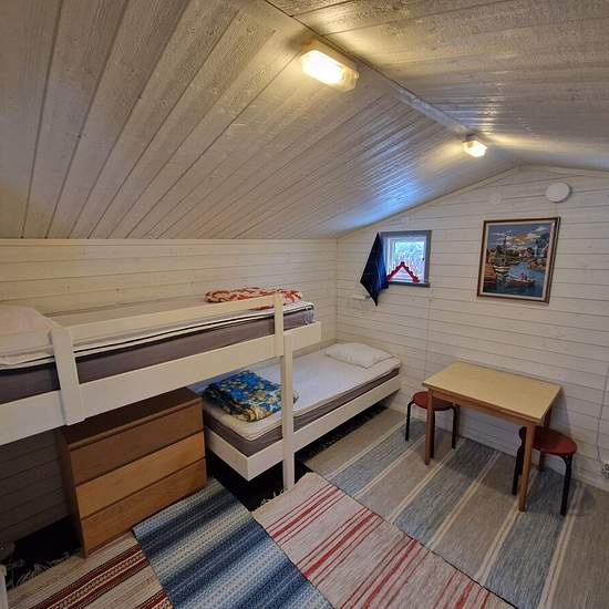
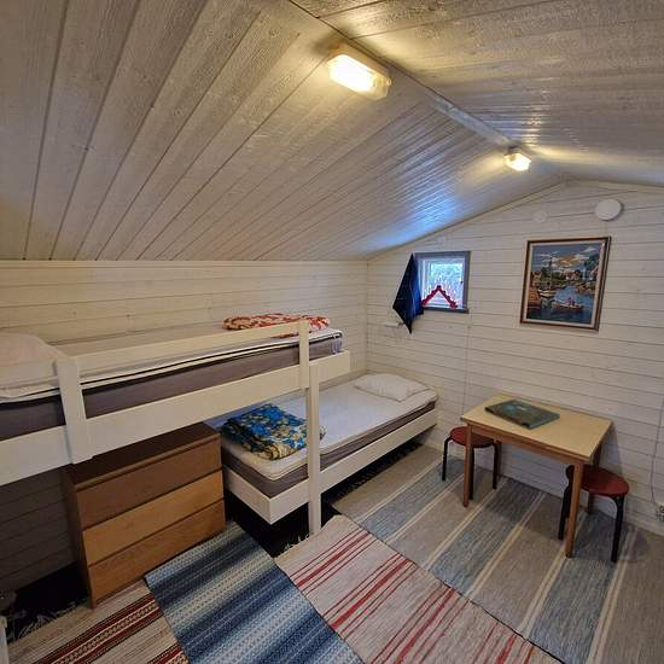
+ board game [483,398,560,430]
